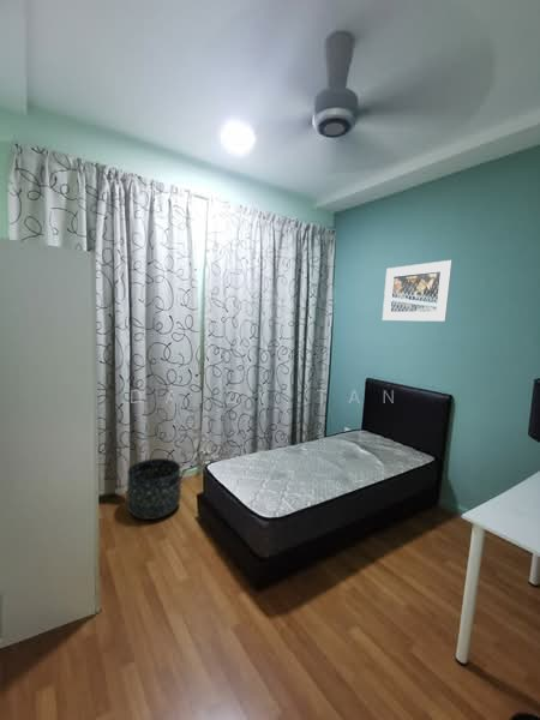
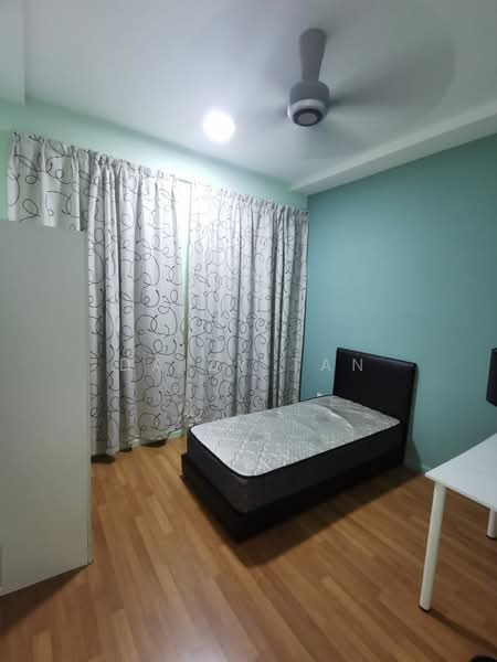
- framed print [382,259,454,323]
- basket [126,457,181,521]
